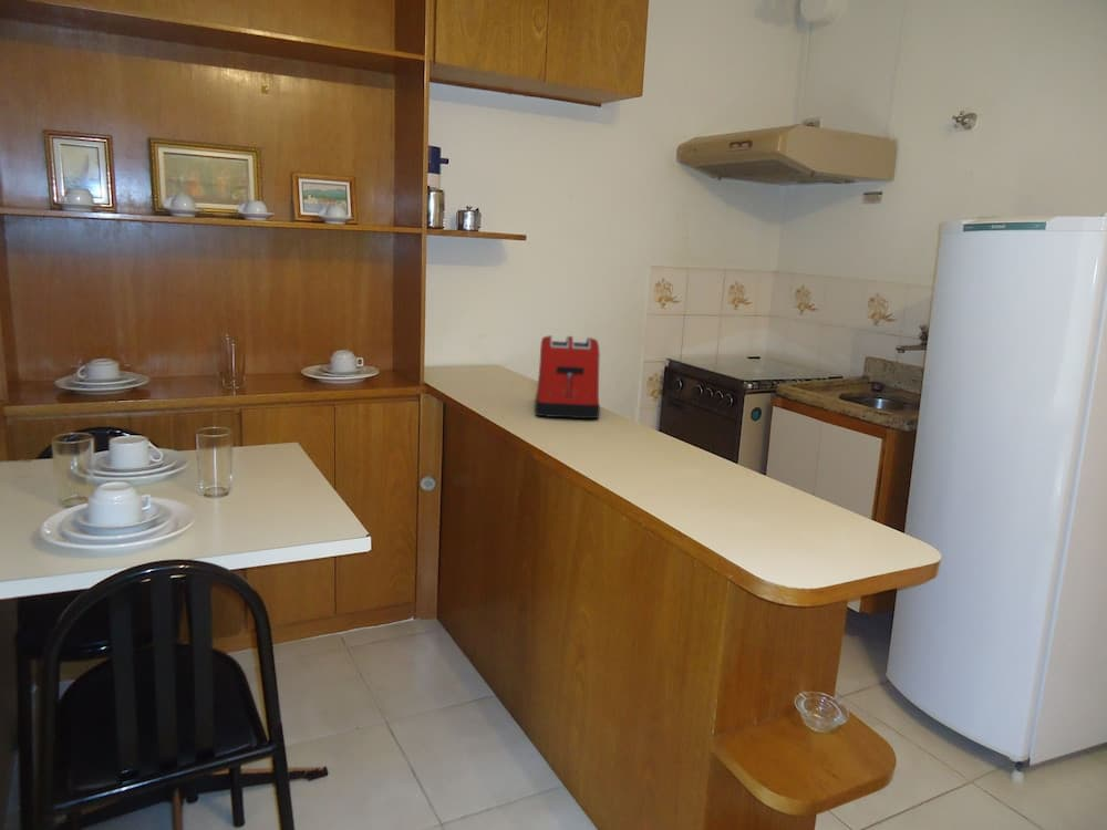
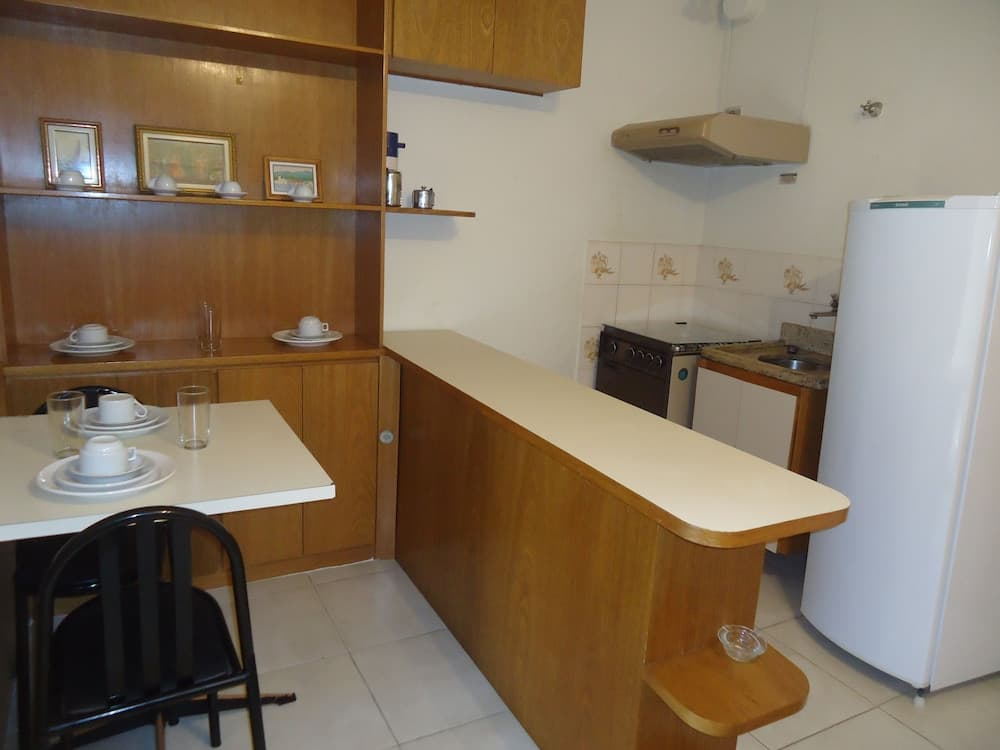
- toaster [534,334,601,419]
